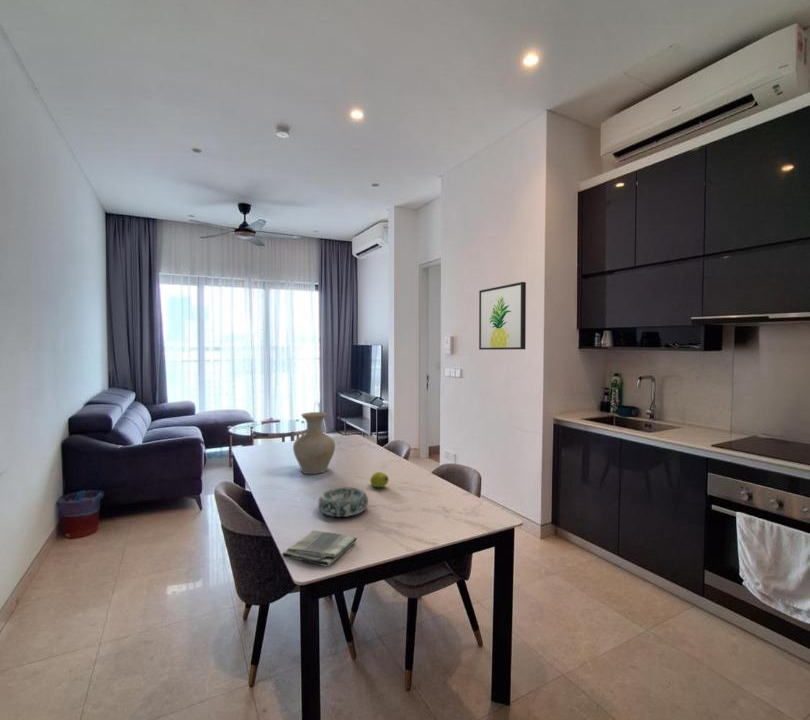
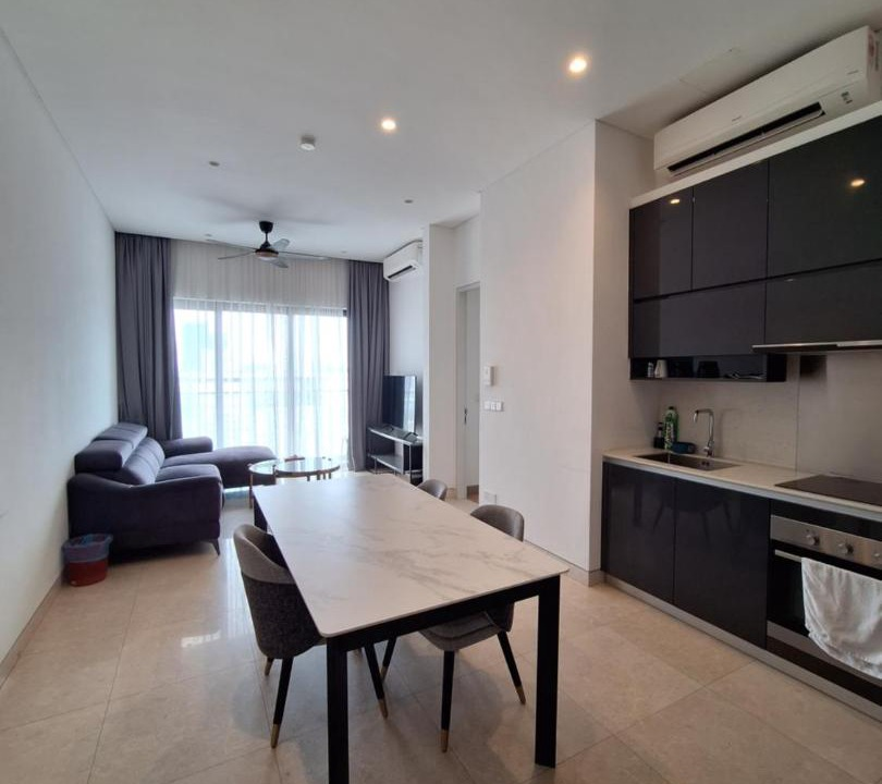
- vase [292,411,336,475]
- wall art [478,281,527,351]
- fruit [369,471,390,489]
- dish towel [281,530,358,567]
- decorative bowl [317,486,369,518]
